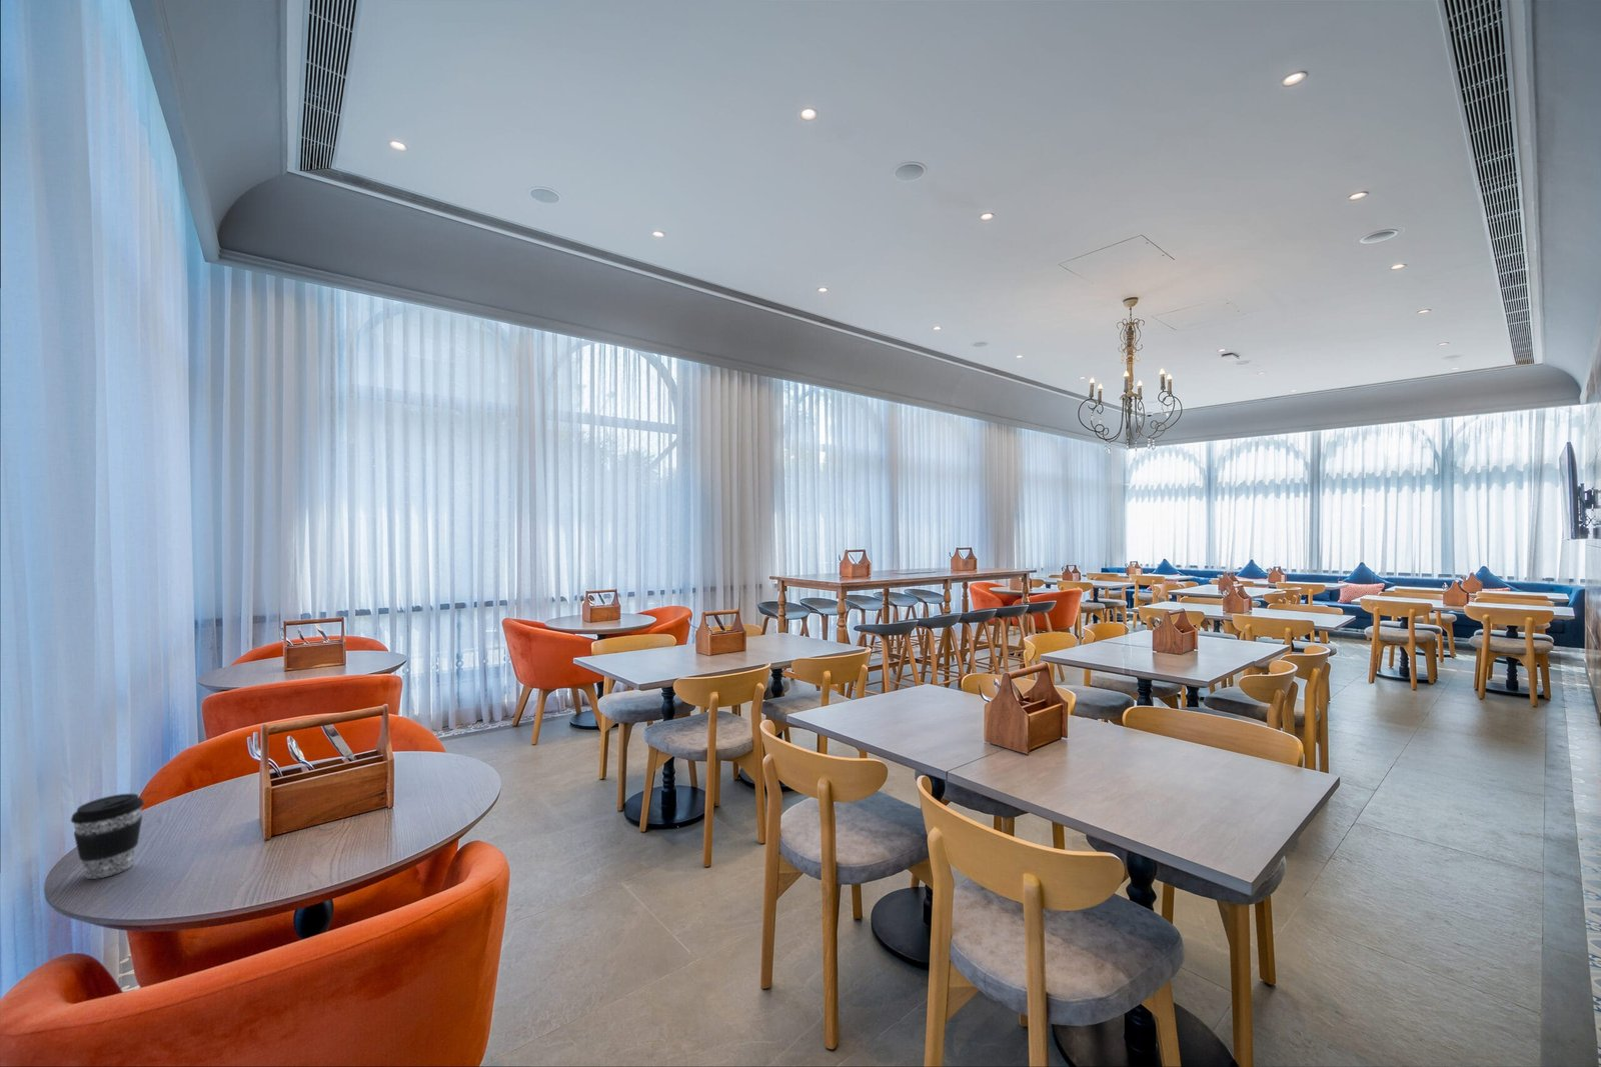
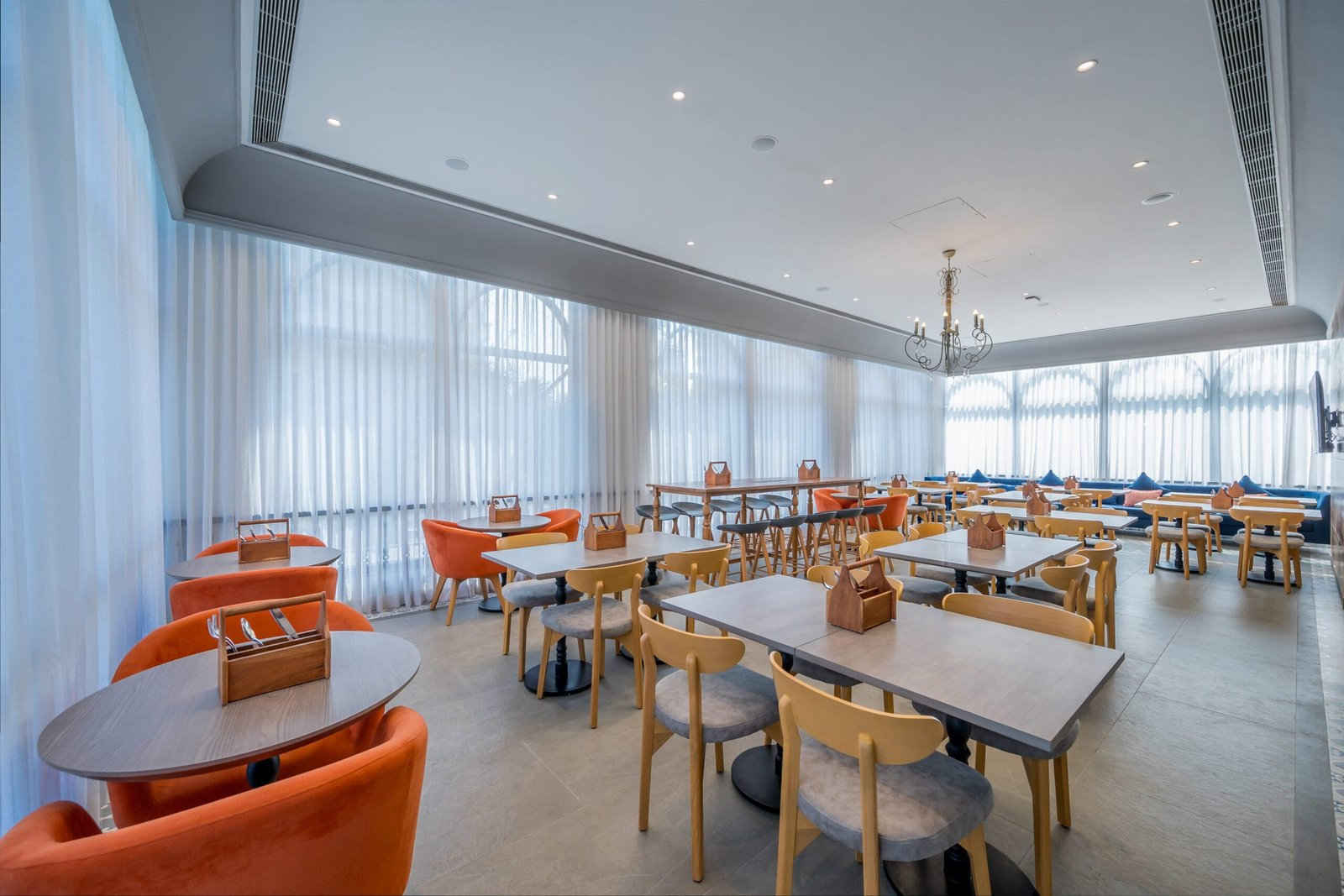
- coffee cup [70,793,145,880]
